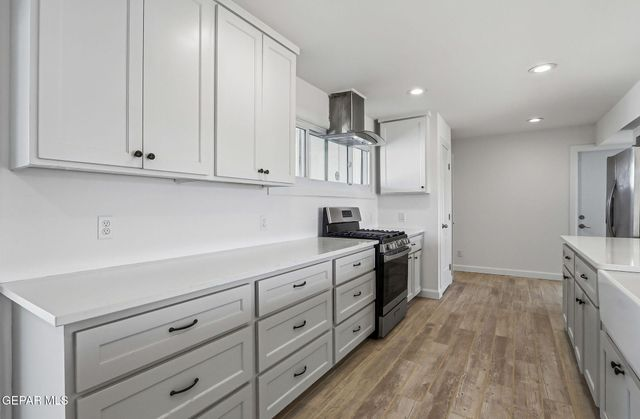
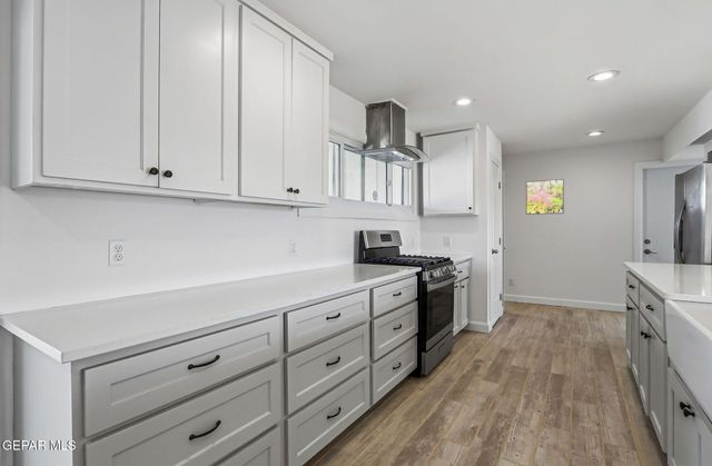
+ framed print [525,178,565,216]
